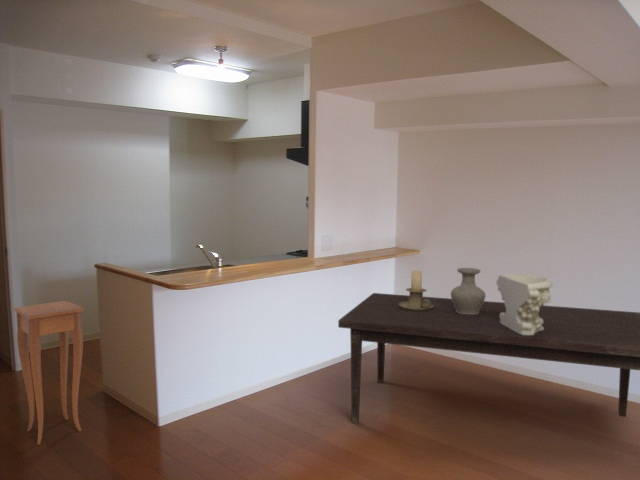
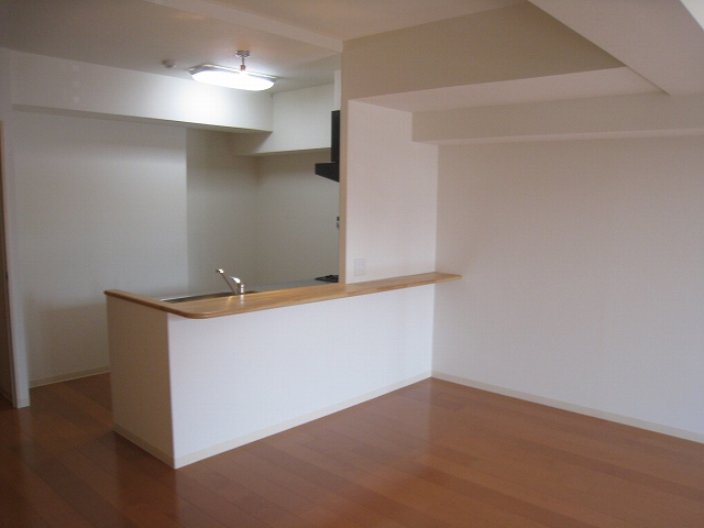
- candle holder [398,270,434,310]
- decorative bowl [495,273,554,335]
- dining table [337,292,640,425]
- side table [13,300,85,446]
- vase [450,267,486,314]
